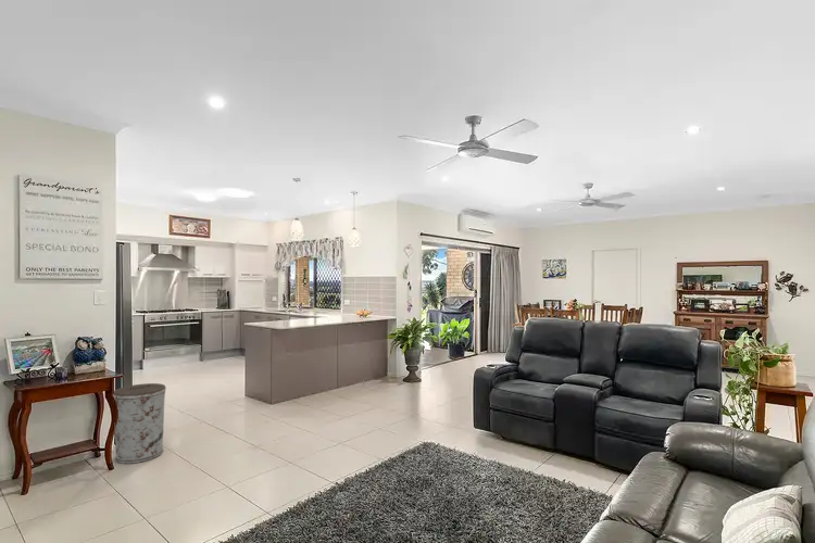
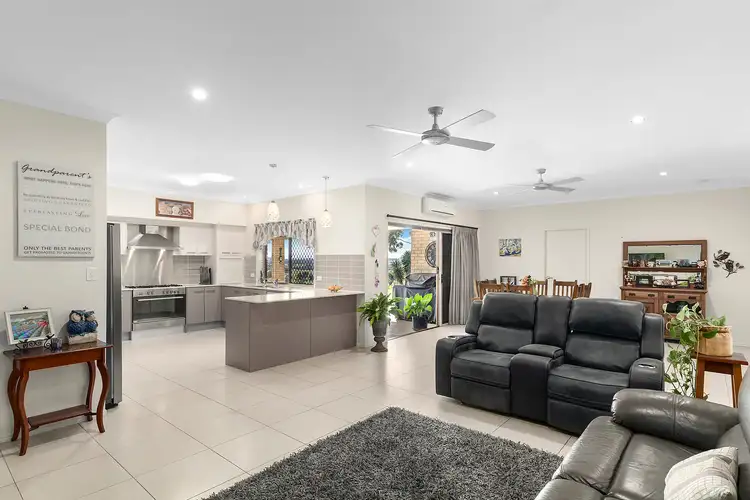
- trash can [113,382,167,465]
